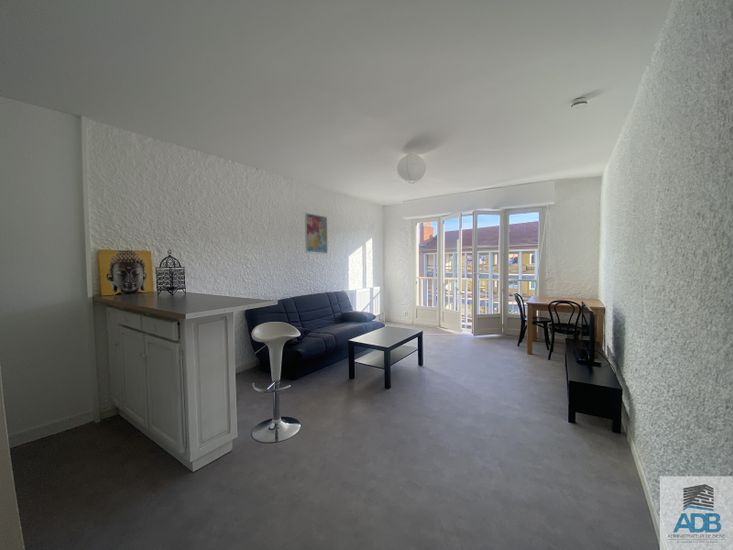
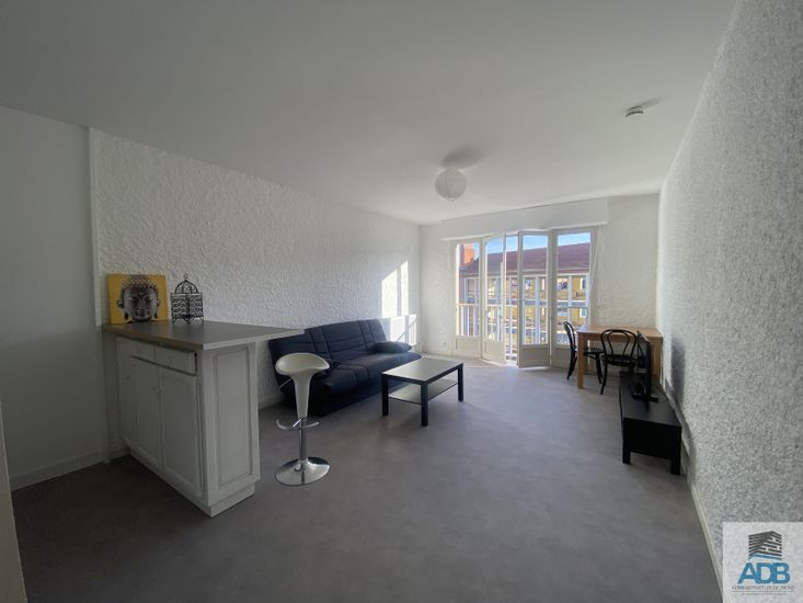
- wall art [304,212,329,255]
